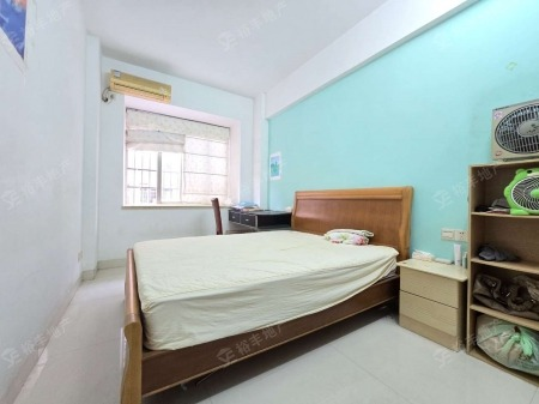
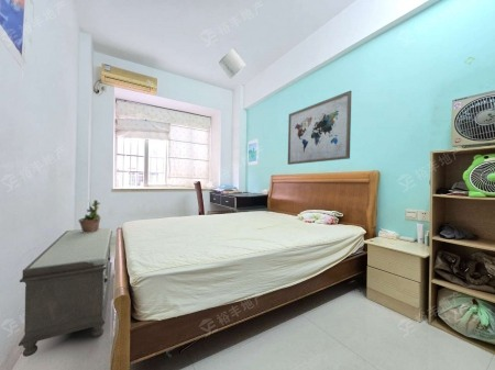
+ potted plant [77,199,102,233]
+ toilet paper roll [218,47,246,80]
+ wall art [287,90,353,166]
+ bench [18,227,113,358]
